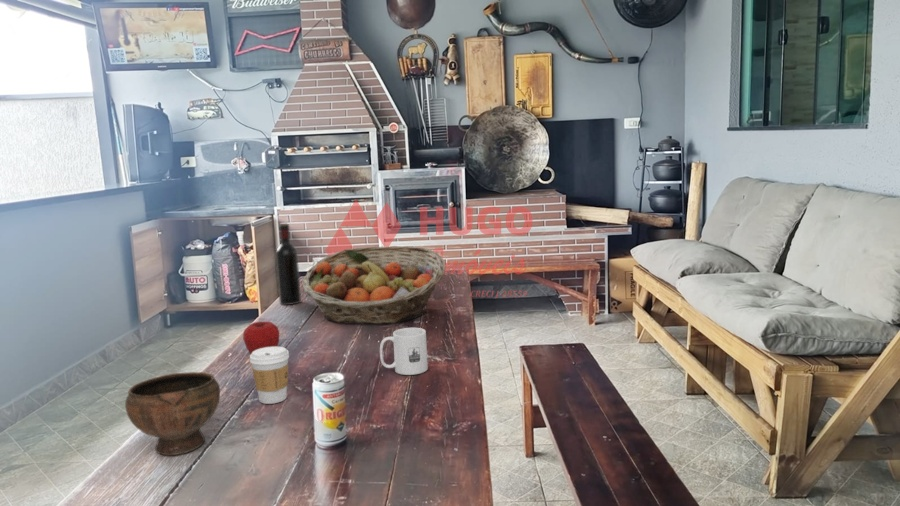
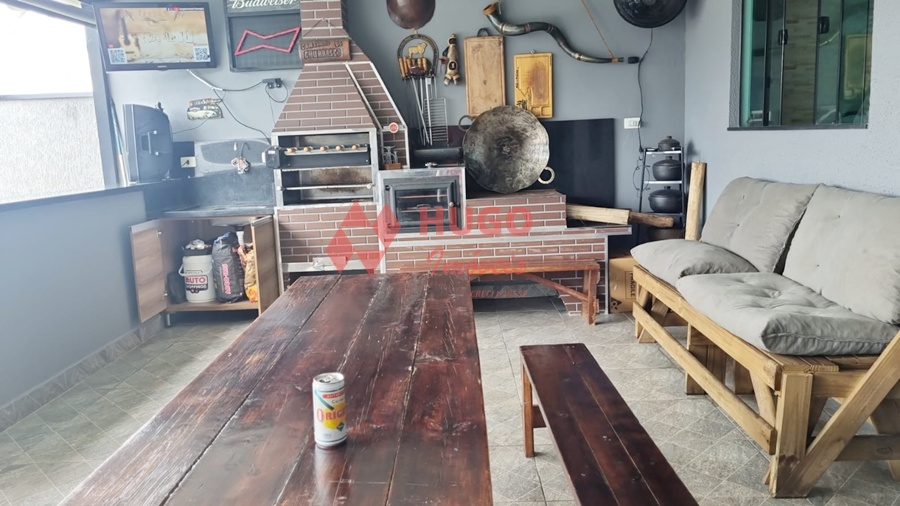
- mug [379,327,429,376]
- wine bottle [275,223,302,306]
- coffee cup [249,346,290,405]
- bowl [124,371,221,456]
- fruit basket [301,245,446,325]
- apple [242,321,280,355]
